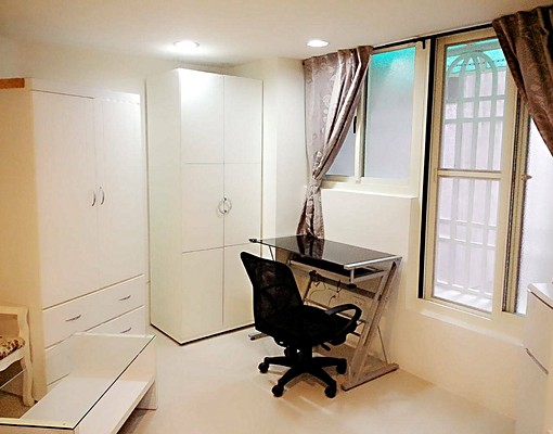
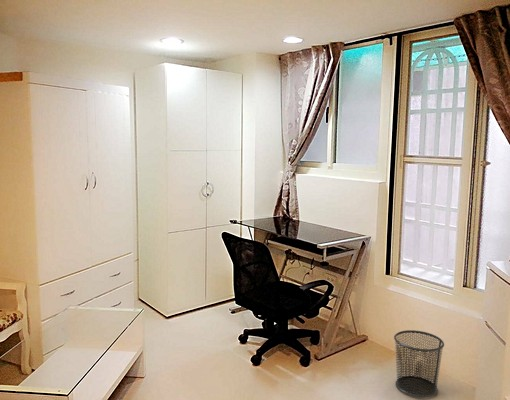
+ waste bin [393,329,445,399]
